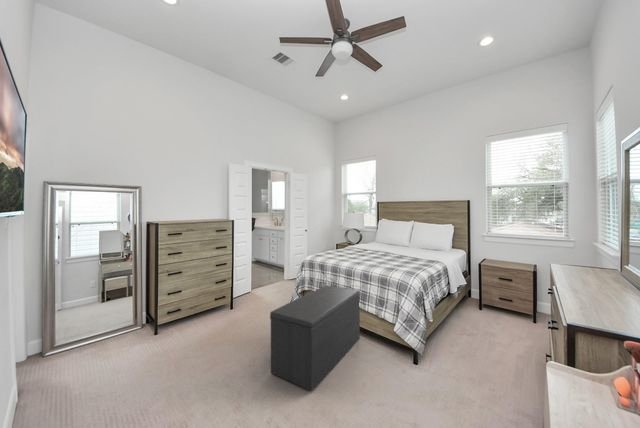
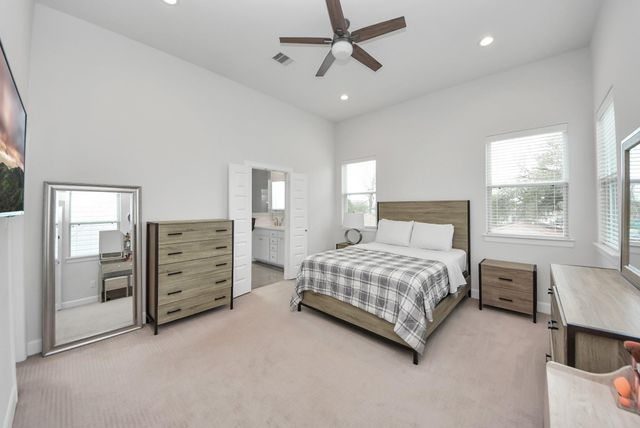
- bench [269,285,361,392]
